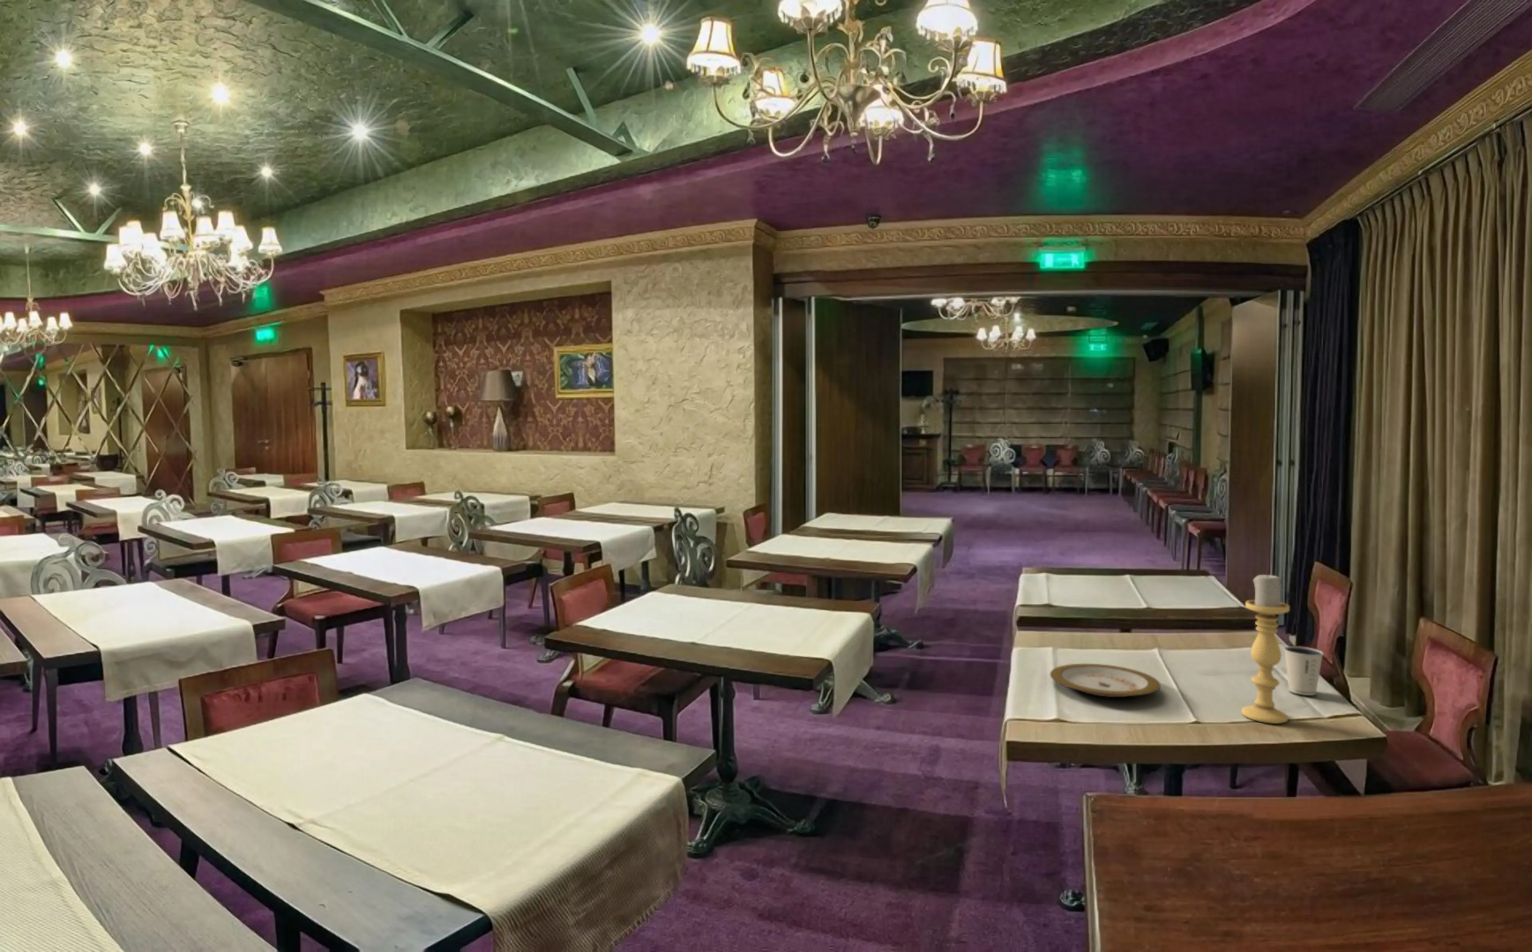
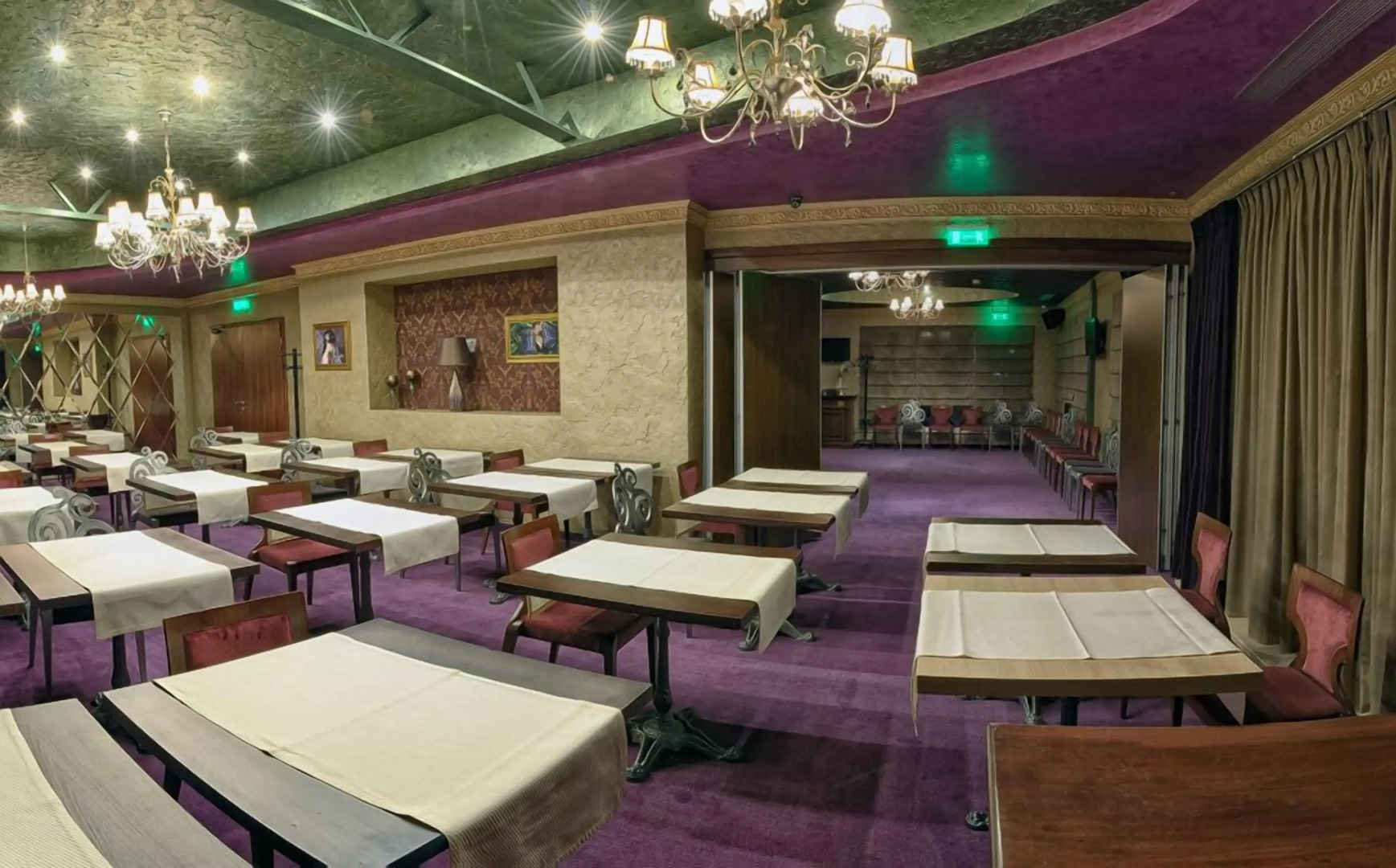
- candle holder [1241,573,1291,725]
- dixie cup [1283,645,1325,696]
- plate [1049,662,1161,699]
